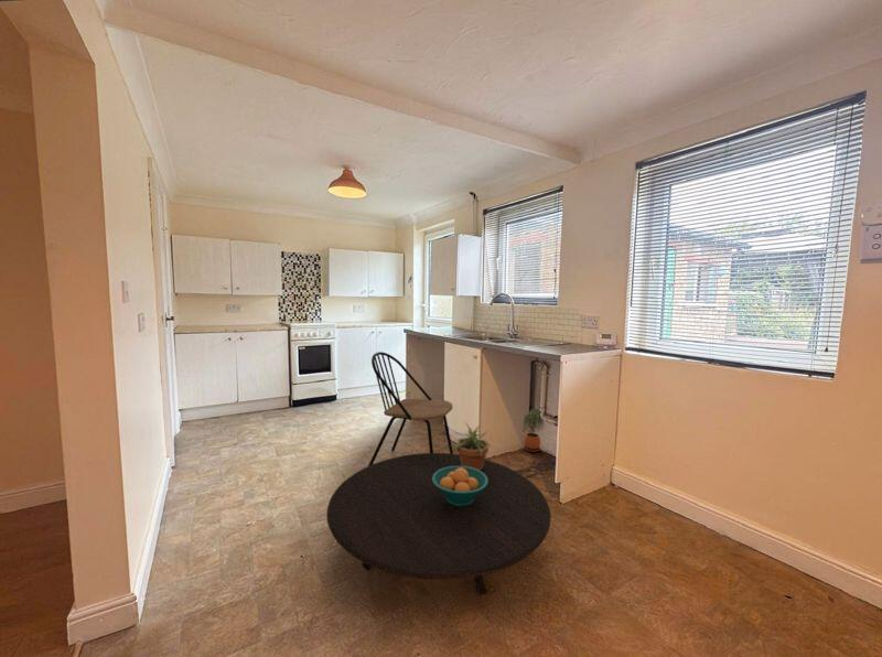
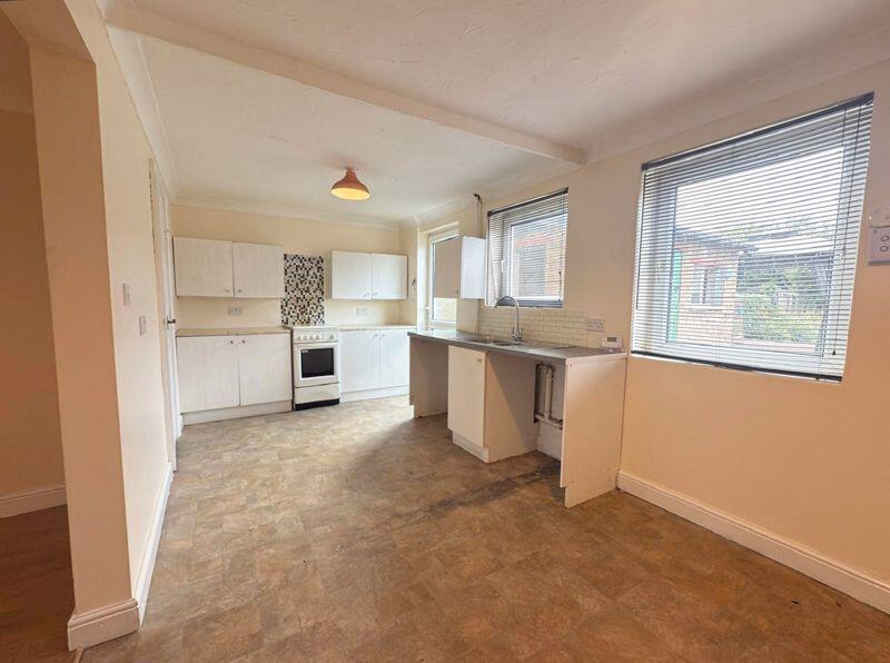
- fruit bowl [432,466,488,506]
- potted plant [451,421,494,471]
- potted plant [523,408,546,453]
- table [325,452,552,596]
- dining chair [367,351,454,466]
